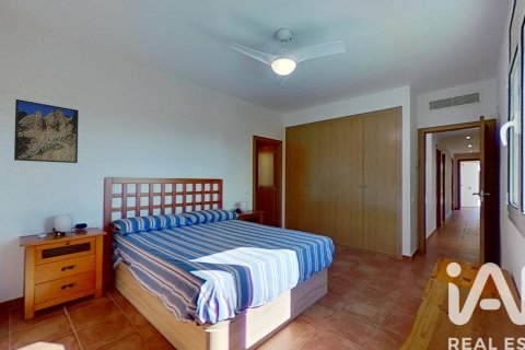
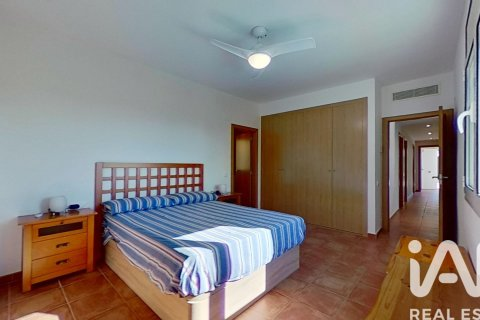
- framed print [13,98,80,164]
